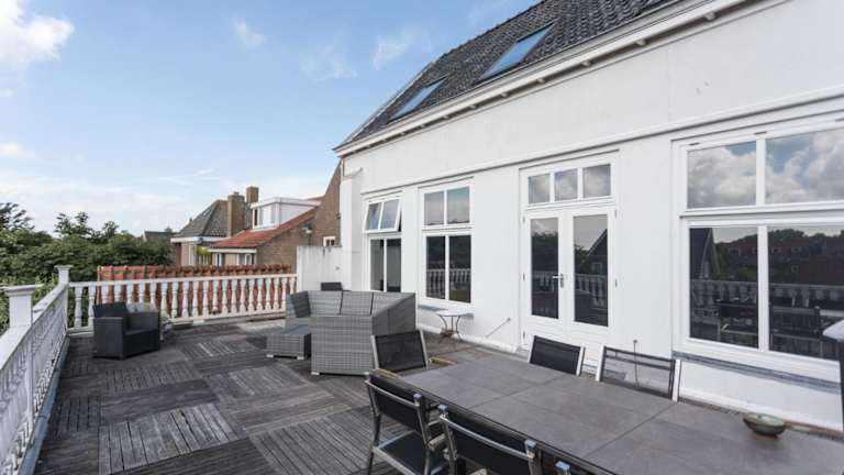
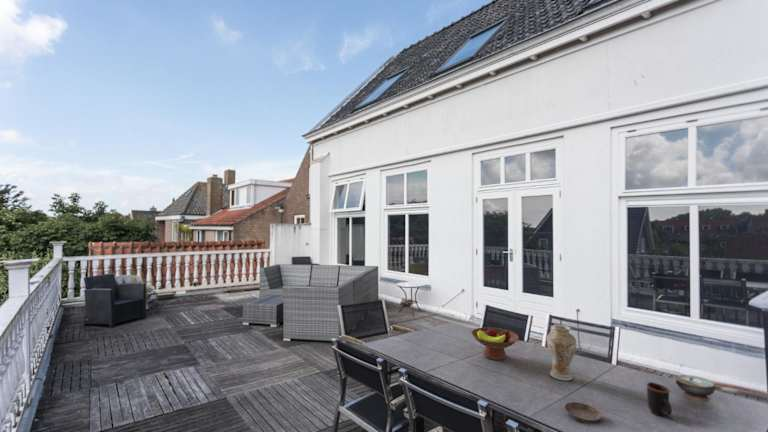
+ mug [645,381,673,417]
+ saucer [564,401,602,424]
+ vase [546,324,577,382]
+ fruit bowl [470,326,520,361]
